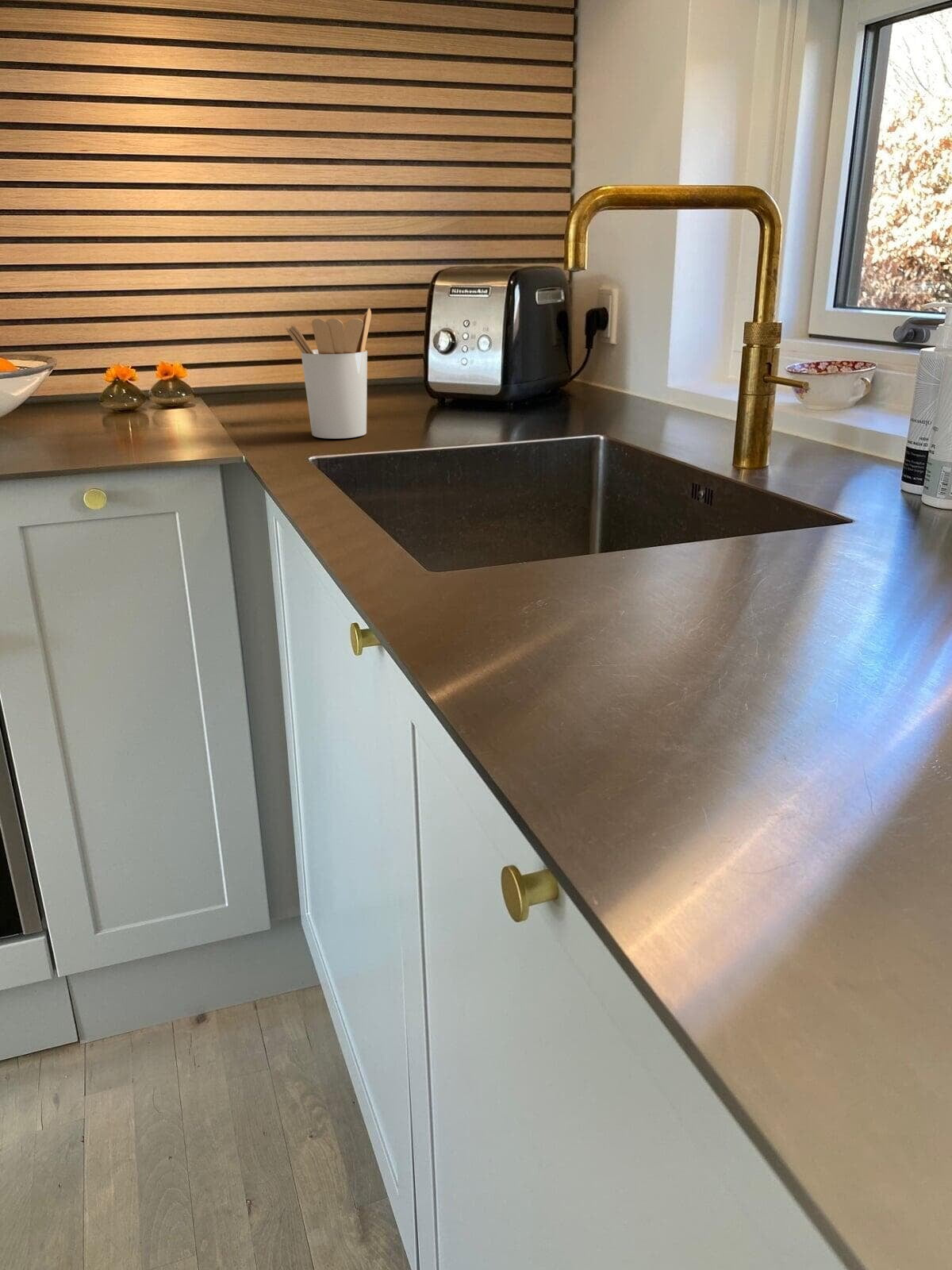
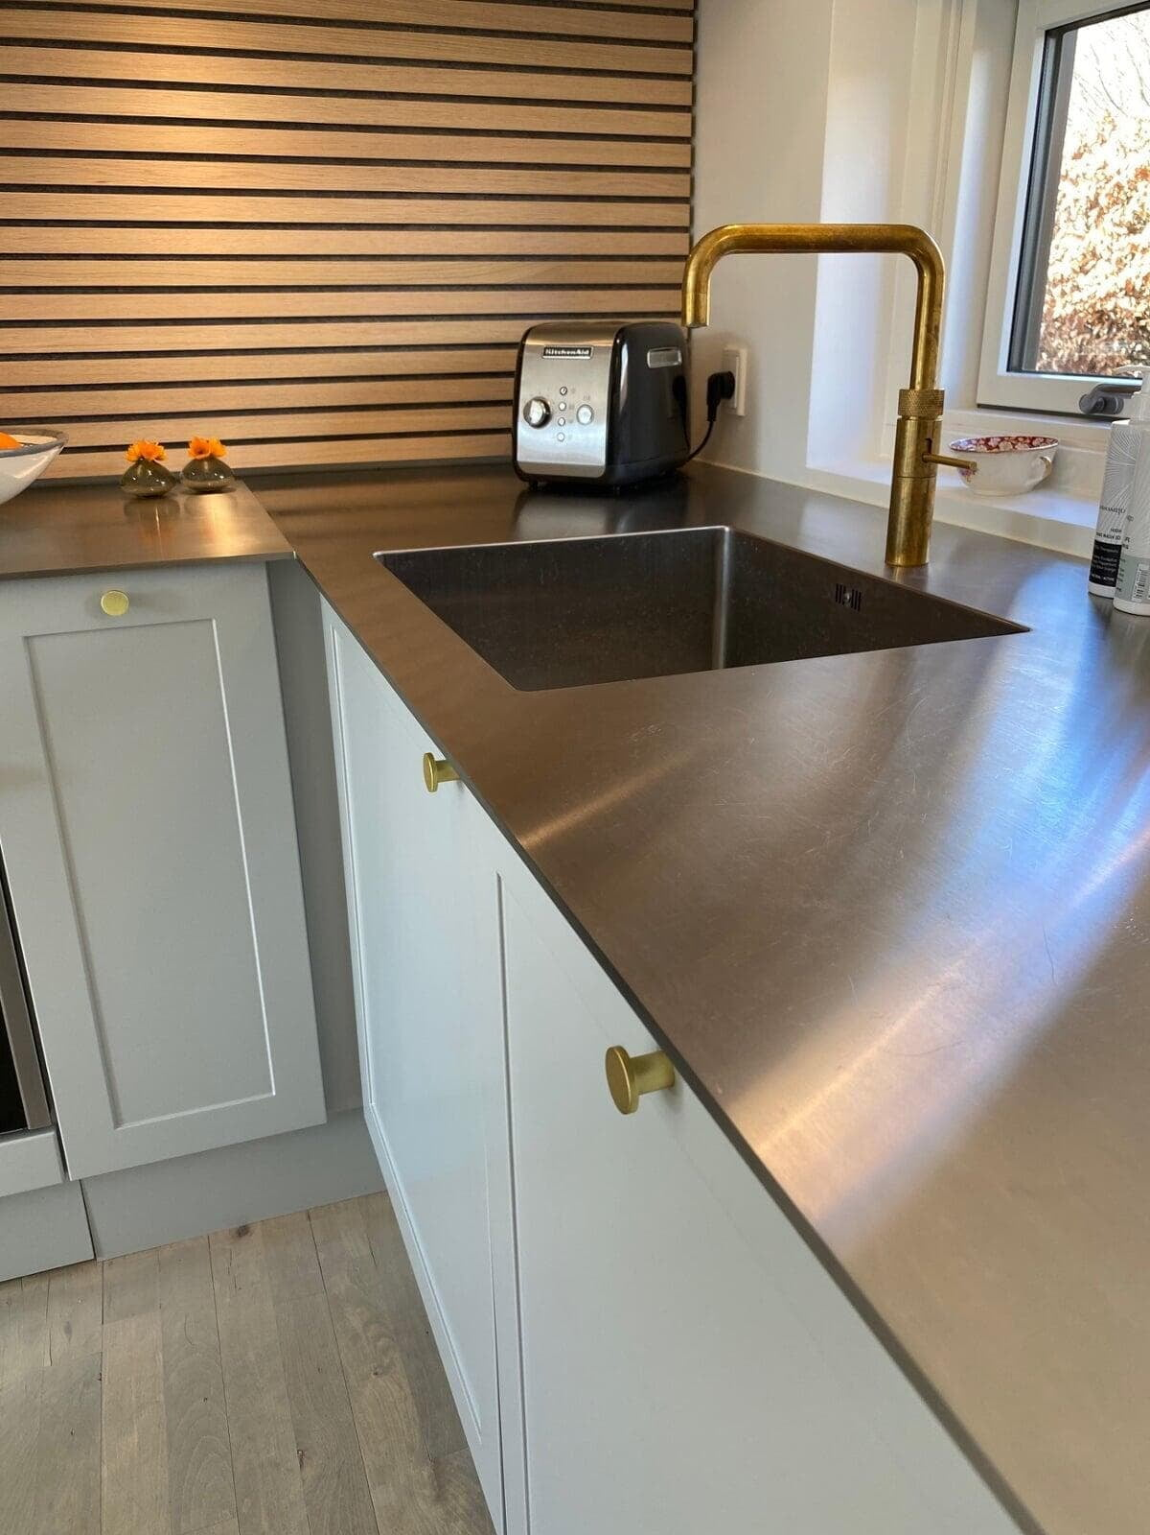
- utensil holder [286,308,372,440]
